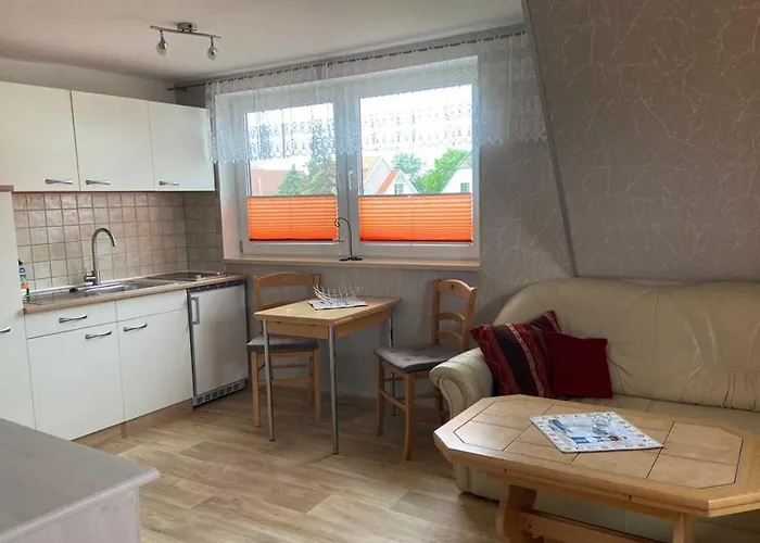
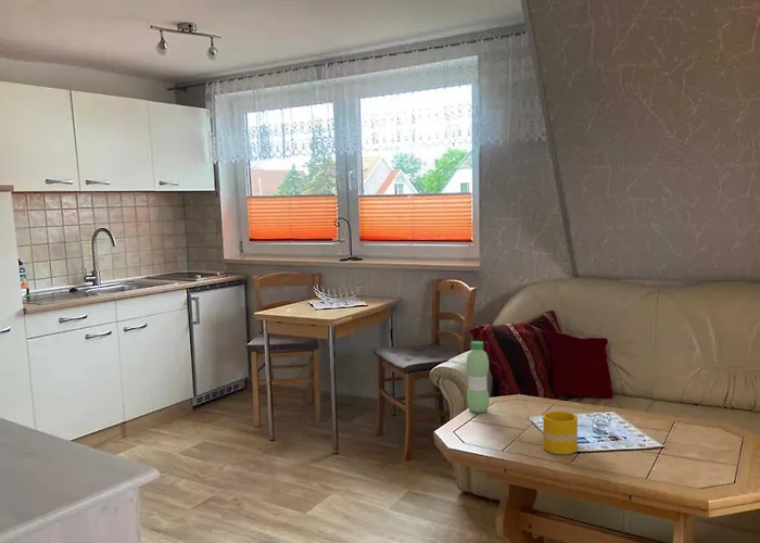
+ water bottle [466,340,491,414]
+ mug [542,411,579,455]
